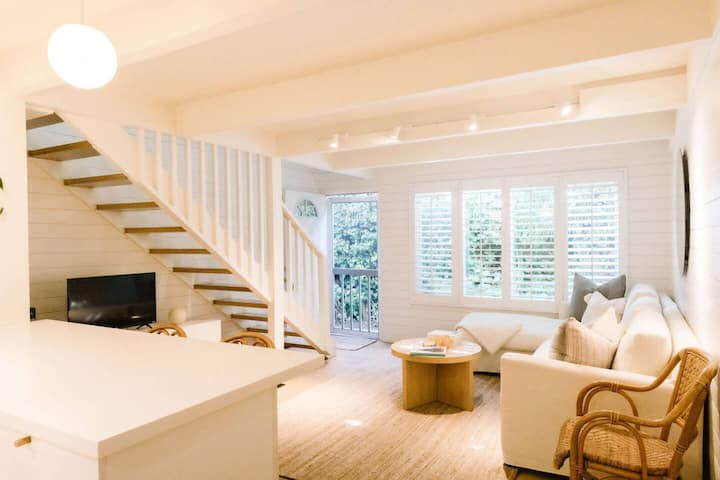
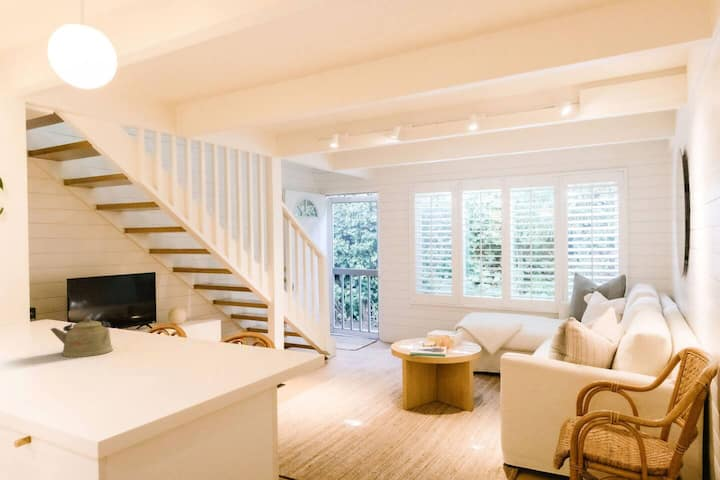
+ kettle [49,316,114,358]
